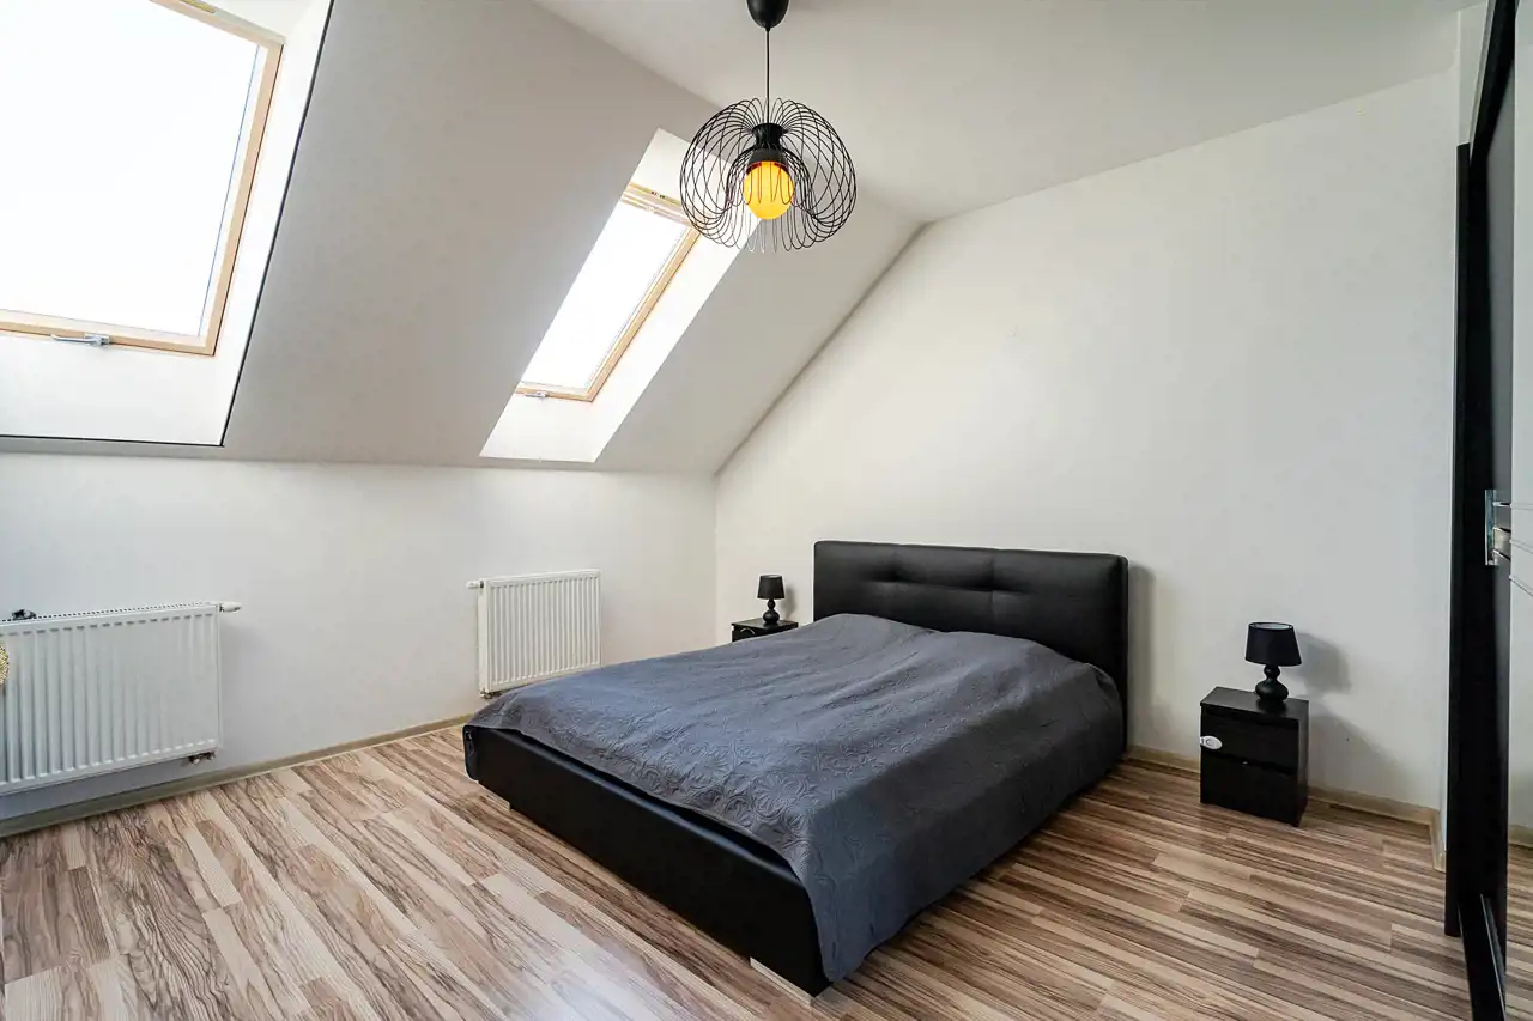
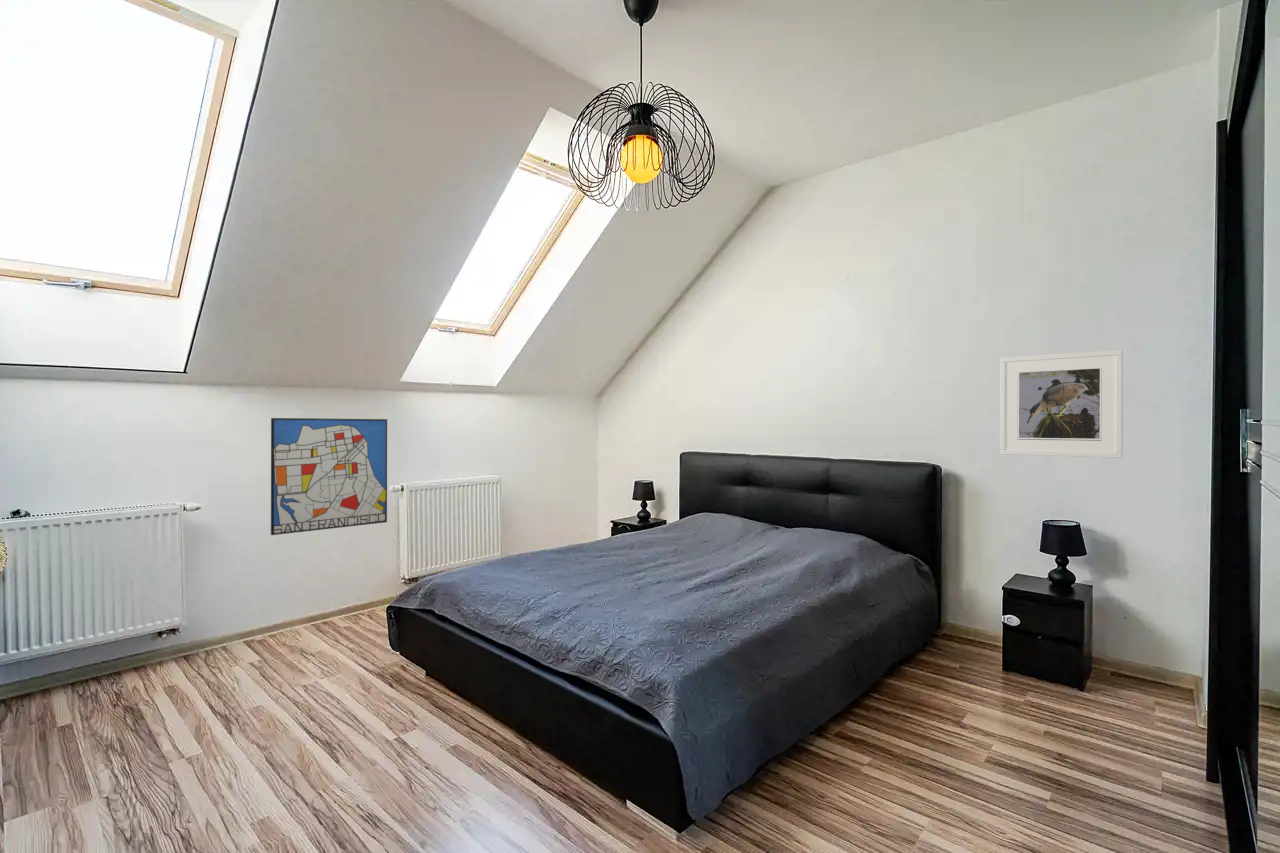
+ wall art [270,417,388,536]
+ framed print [999,349,1124,459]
